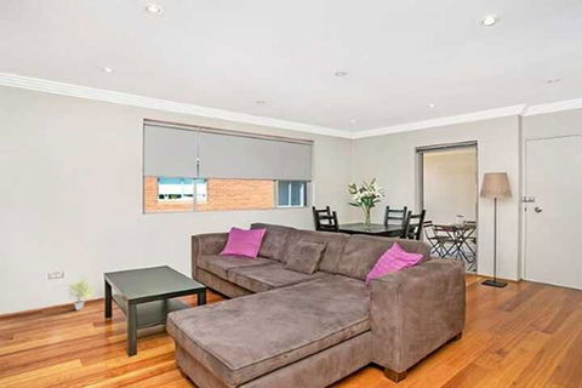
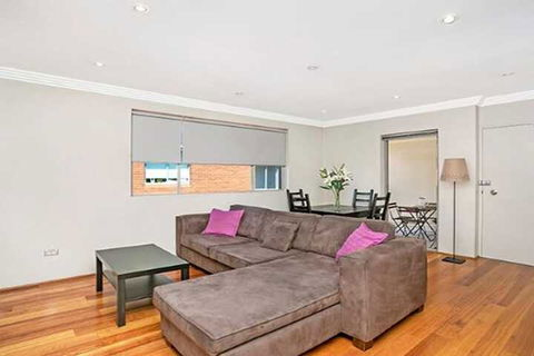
- potted plant [64,276,96,312]
